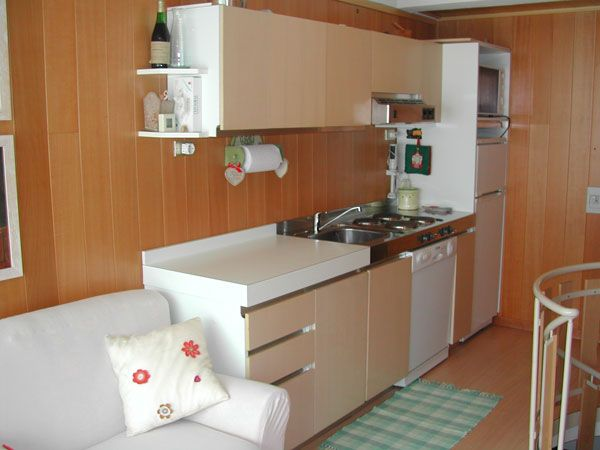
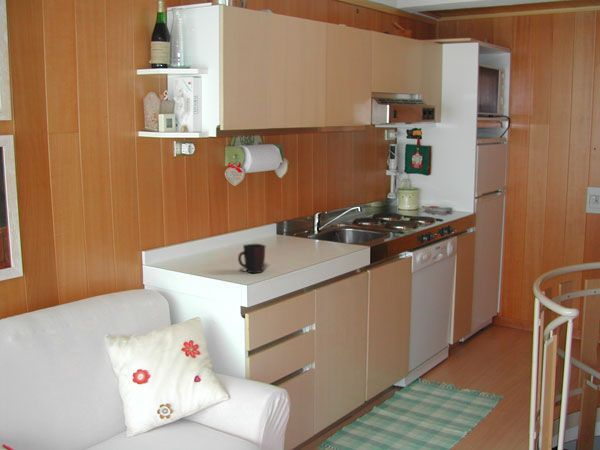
+ mug [237,243,267,274]
